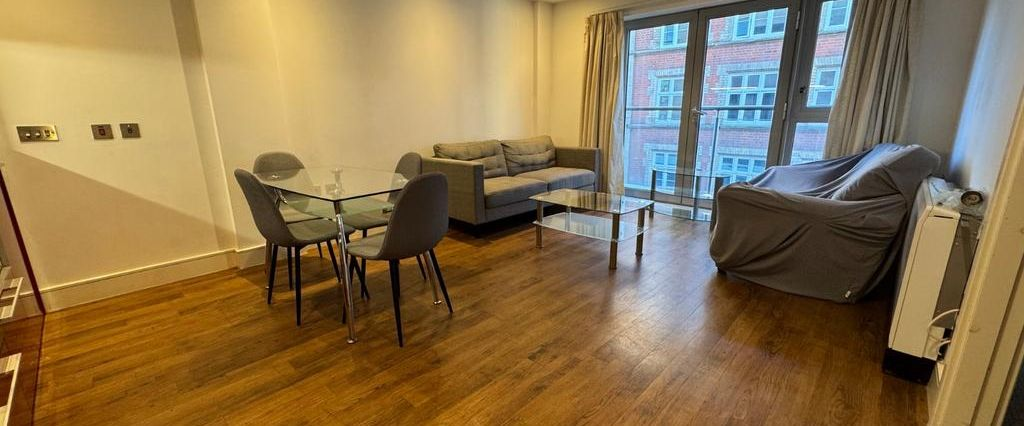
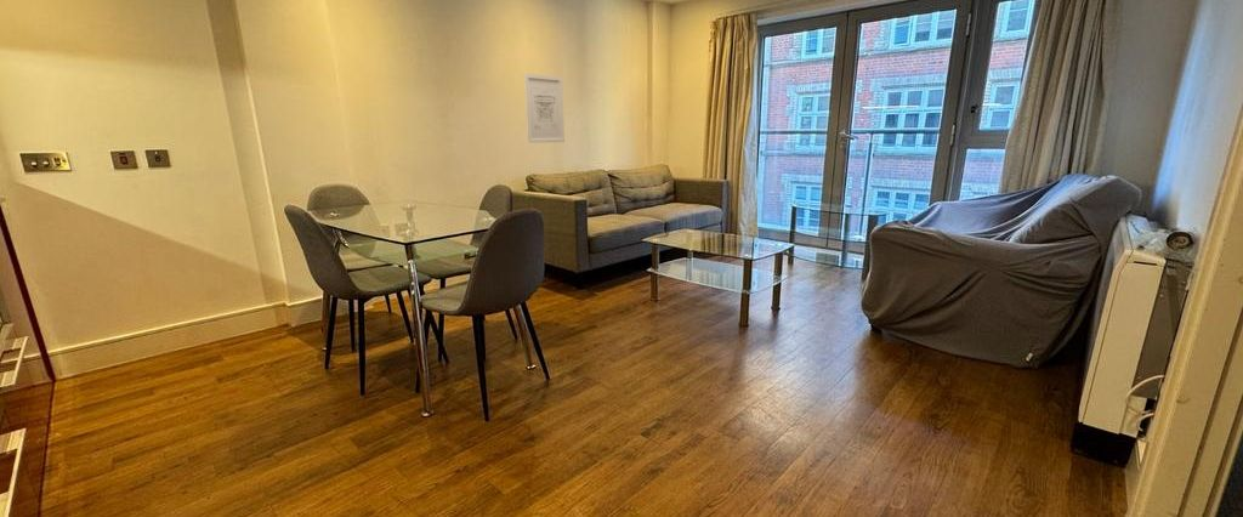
+ wall art [523,73,566,144]
